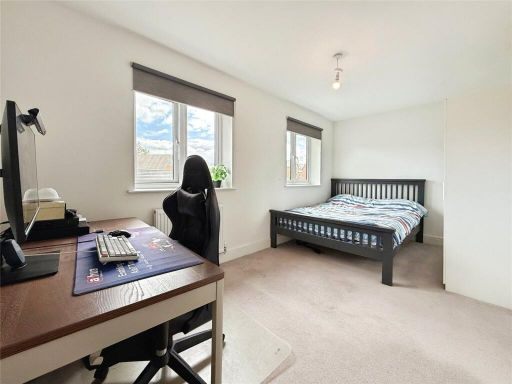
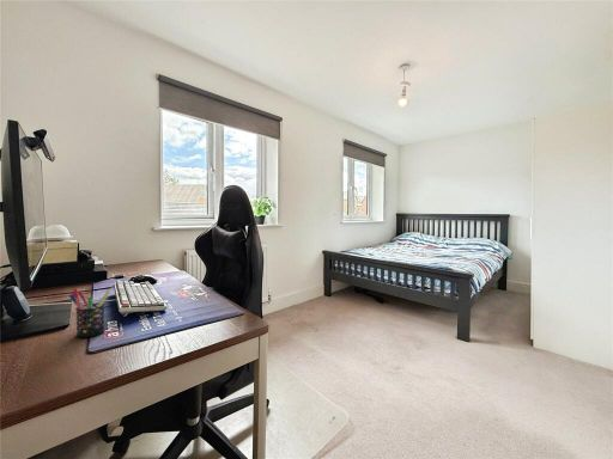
+ pen holder [68,287,111,338]
